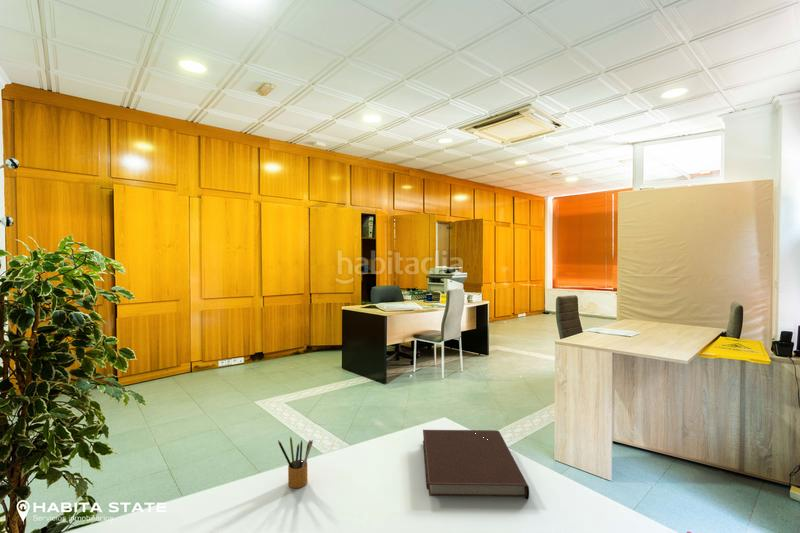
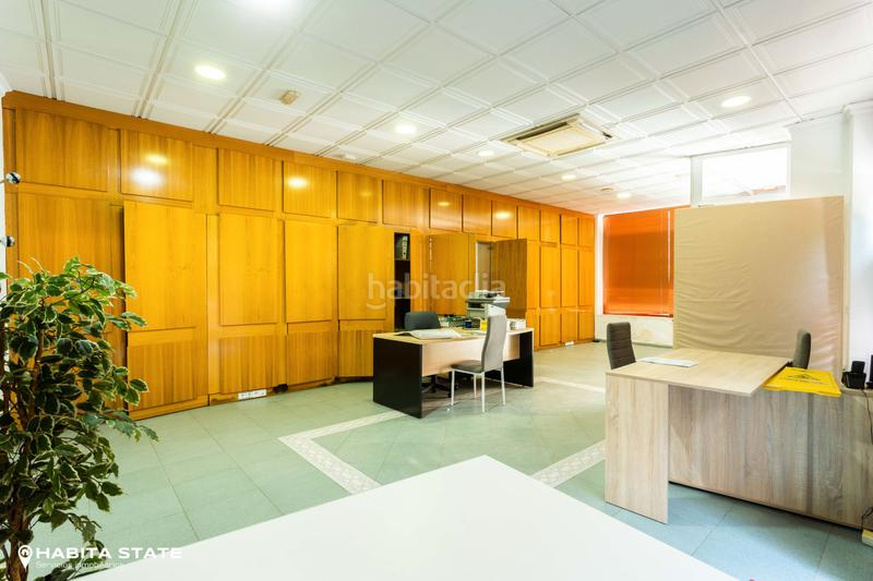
- notebook [422,429,530,500]
- pencil box [277,435,314,489]
